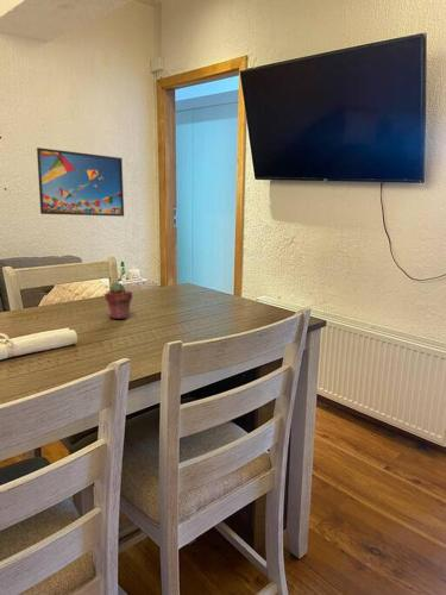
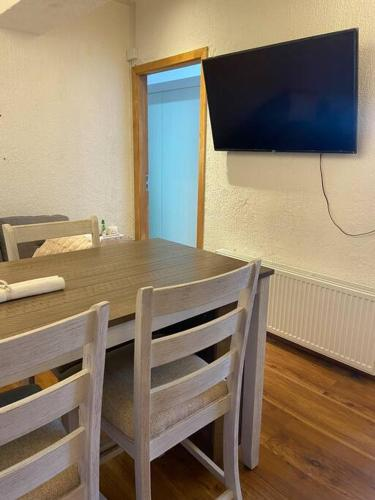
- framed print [36,146,125,218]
- potted succulent [103,281,133,320]
